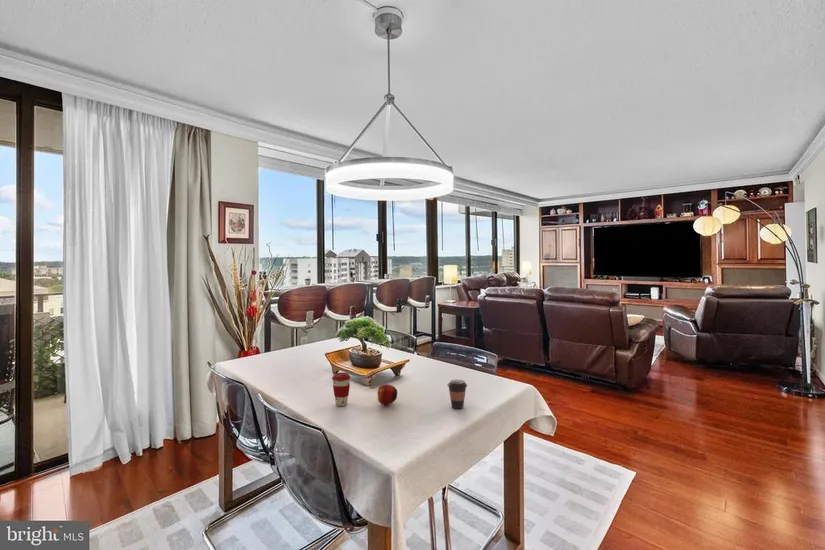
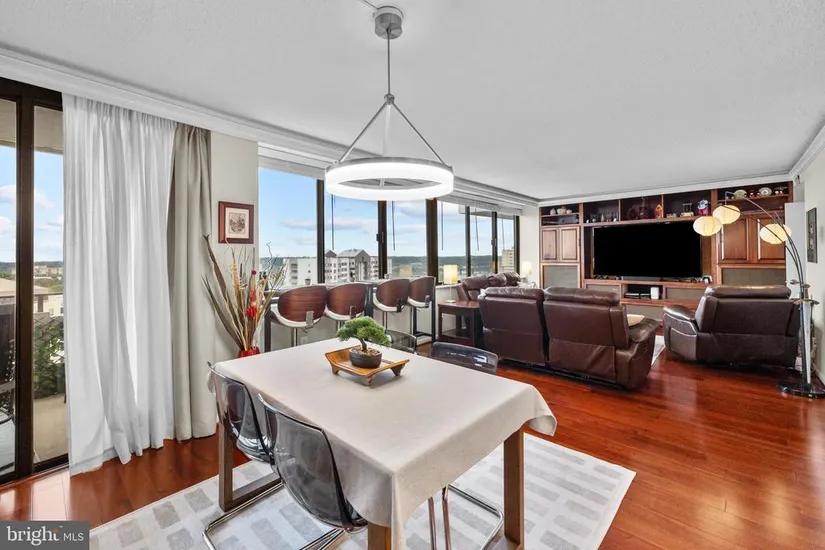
- coffee cup [331,372,352,407]
- apple [377,383,398,406]
- coffee cup [446,379,468,410]
